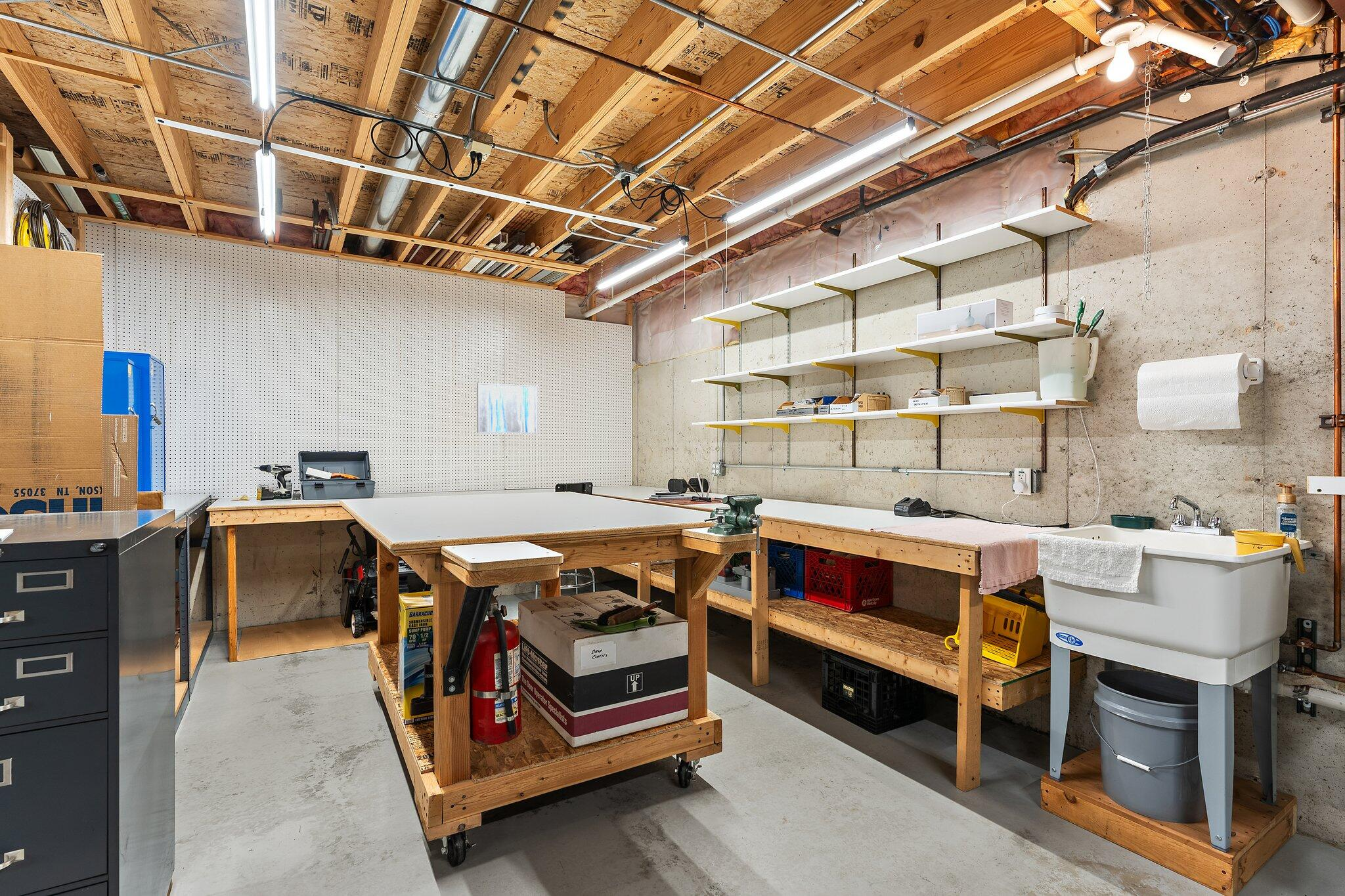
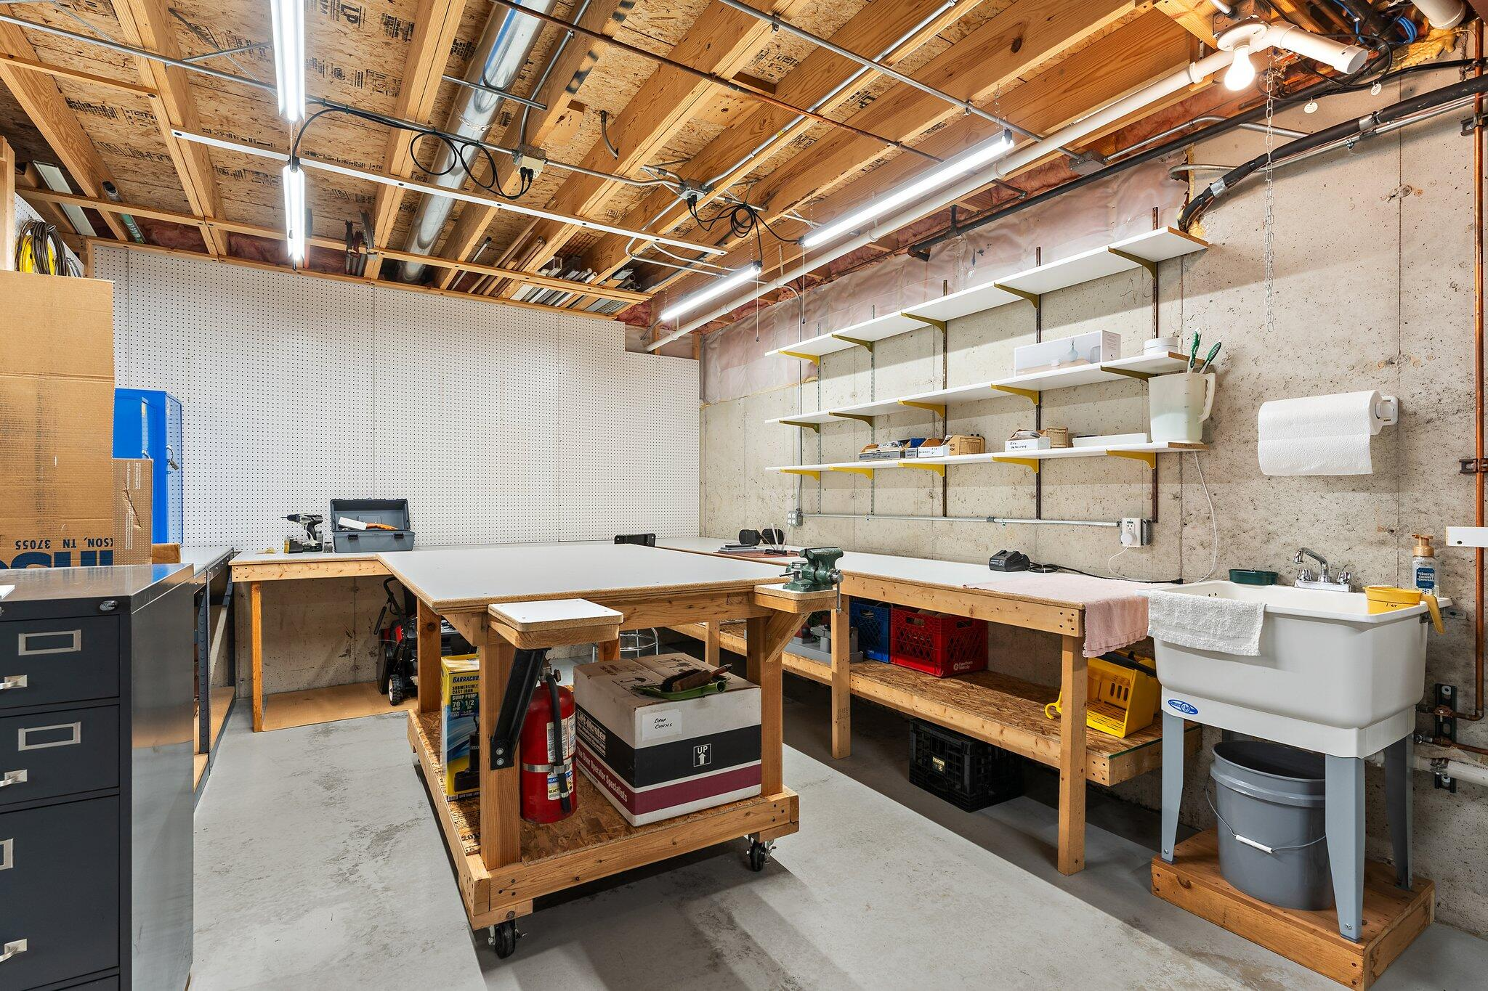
- wall art [477,382,539,434]
